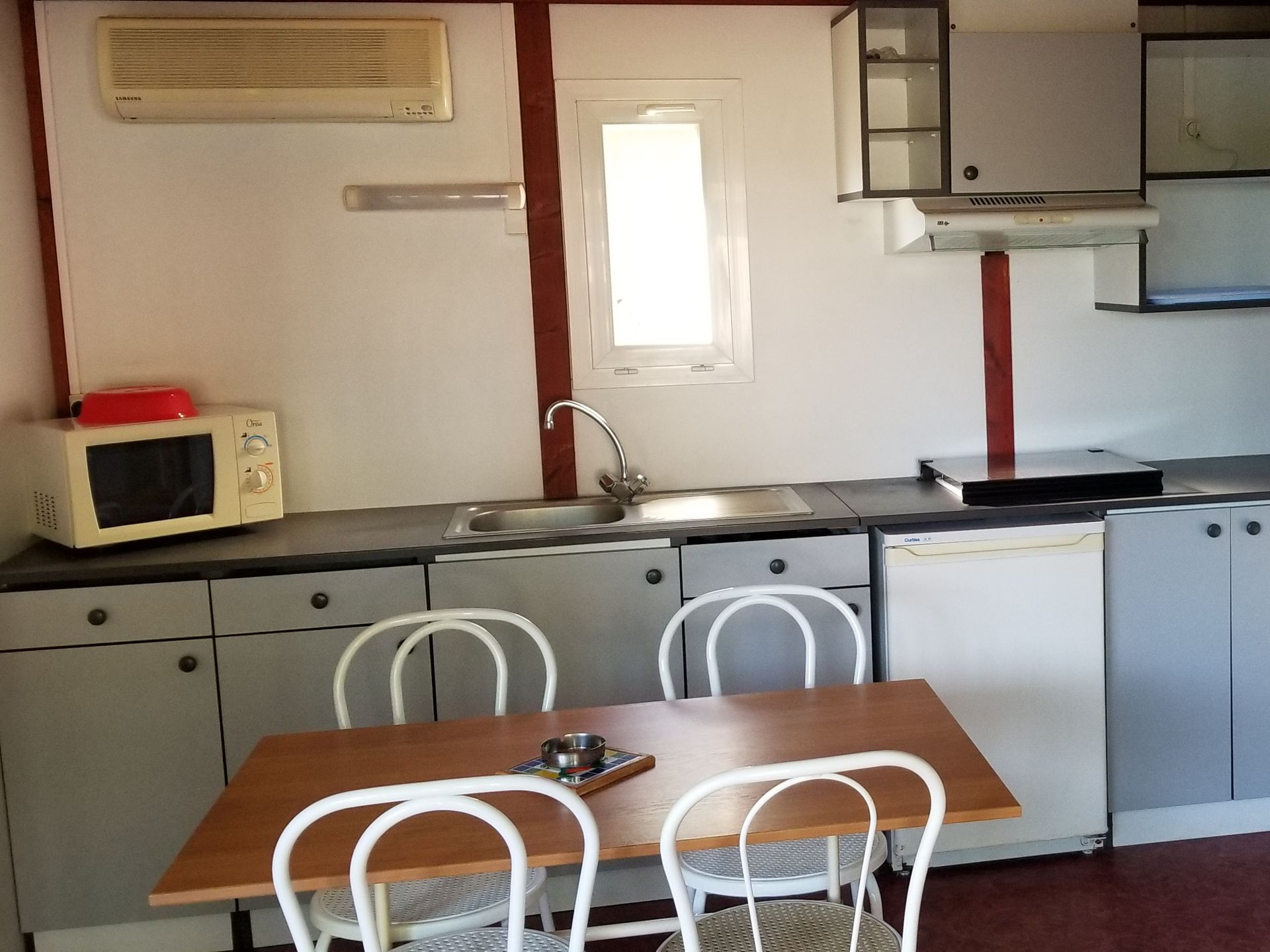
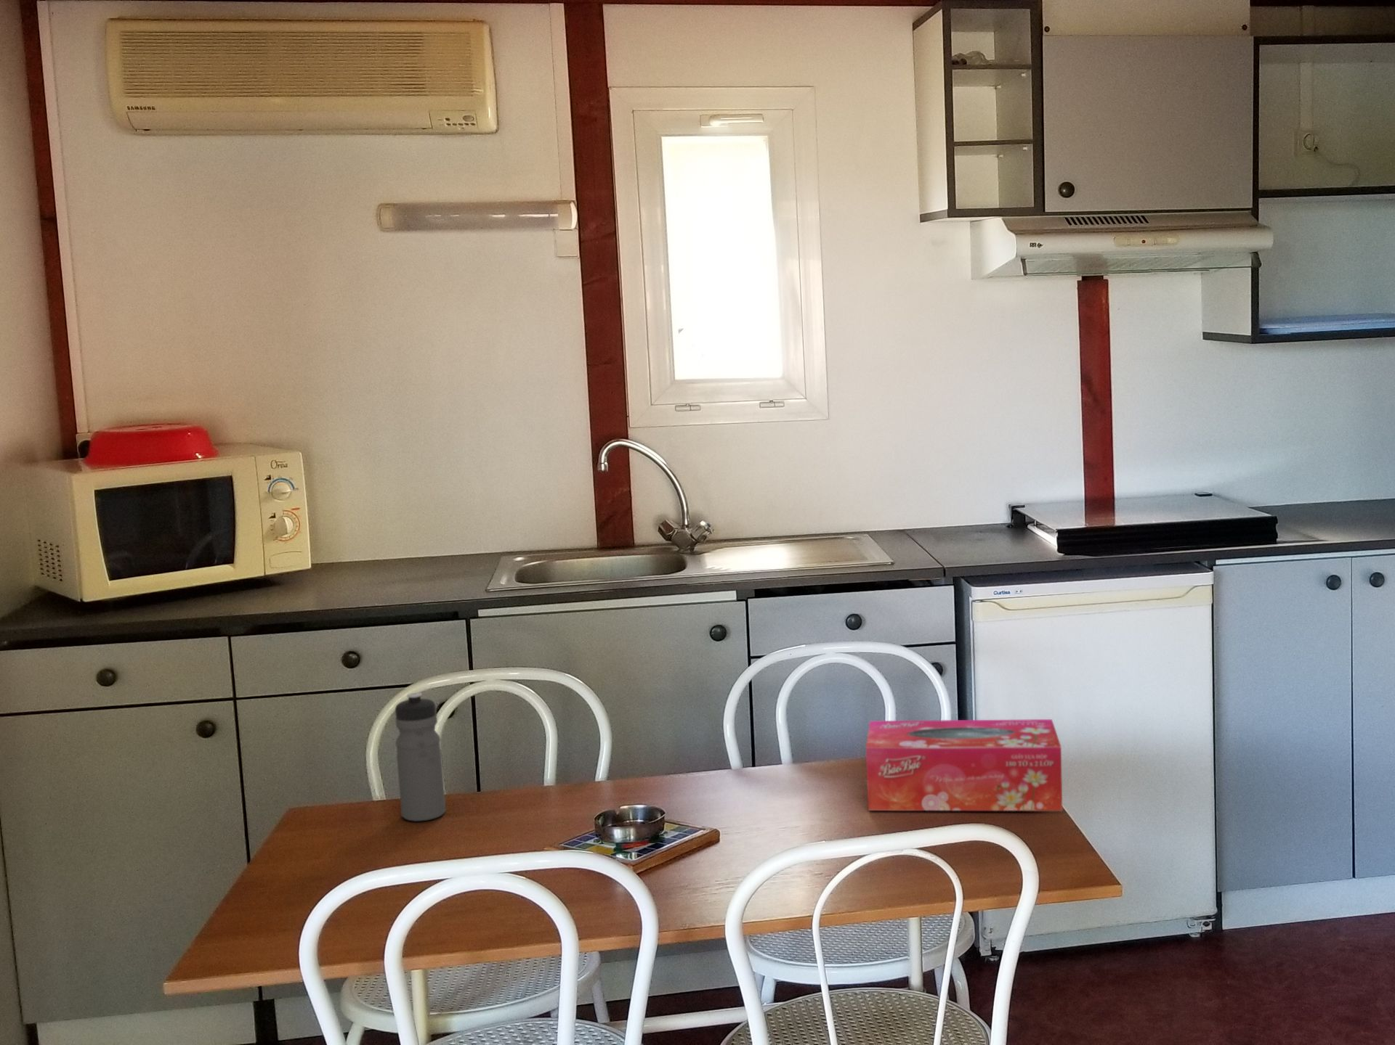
+ tissue box [866,718,1063,812]
+ water bottle [394,693,447,822]
